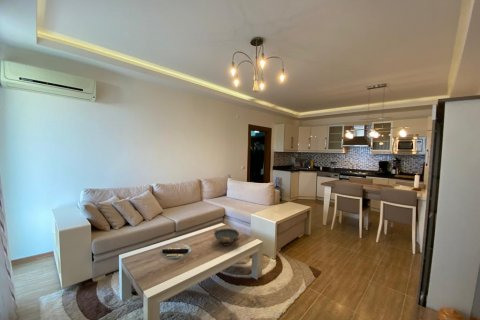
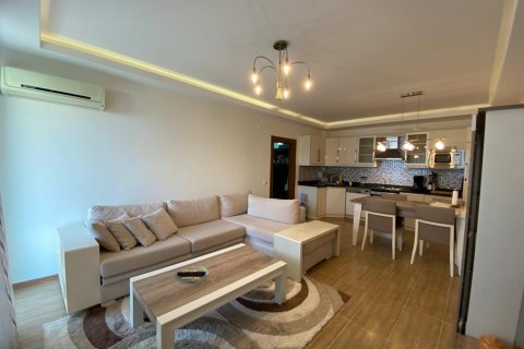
- decorative bowl [213,228,241,247]
